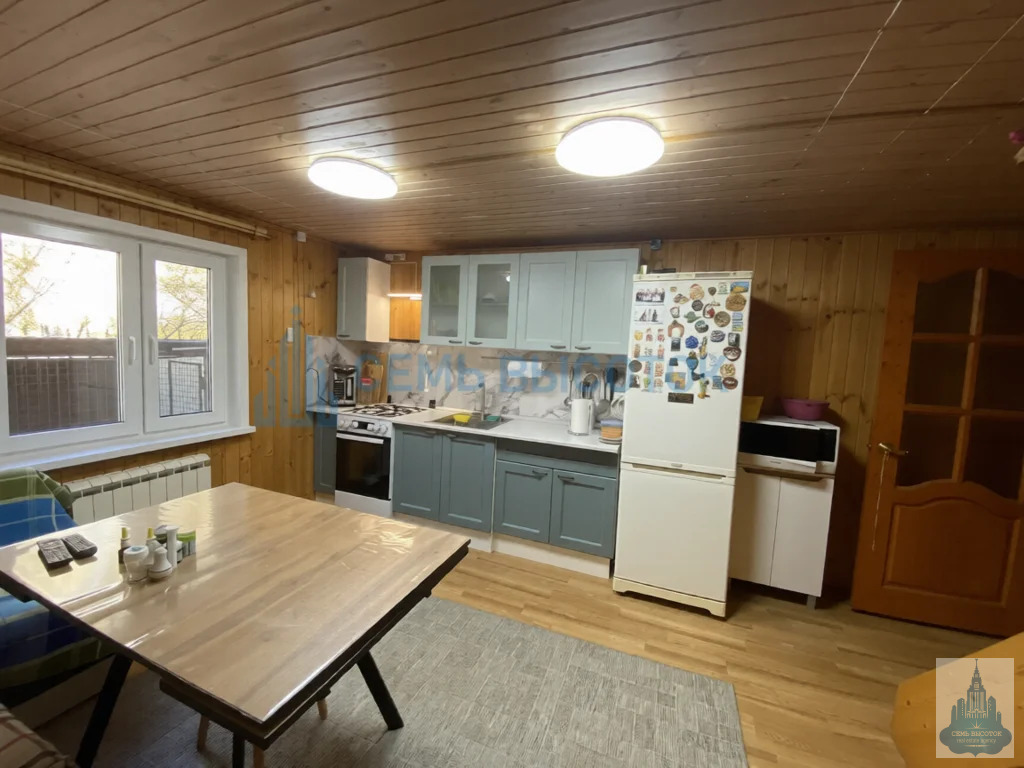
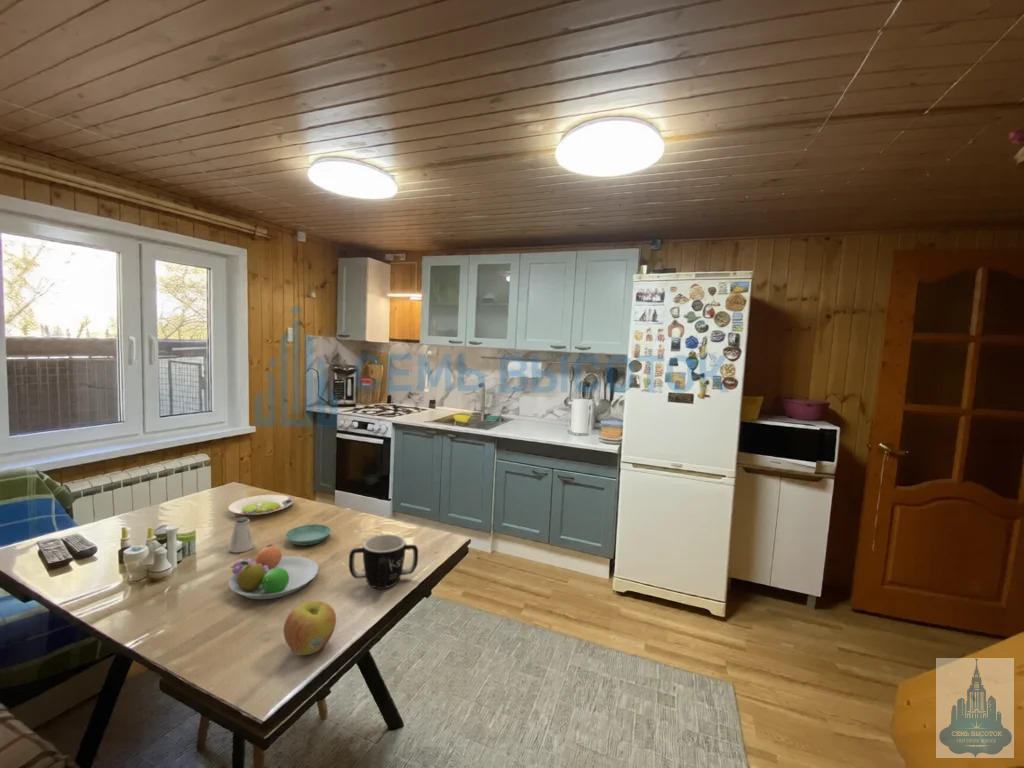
+ fruit bowl [228,544,319,600]
+ saucer [284,523,332,546]
+ saltshaker [228,516,255,554]
+ apple [283,600,337,656]
+ salad plate [228,494,295,516]
+ mug [348,533,419,590]
